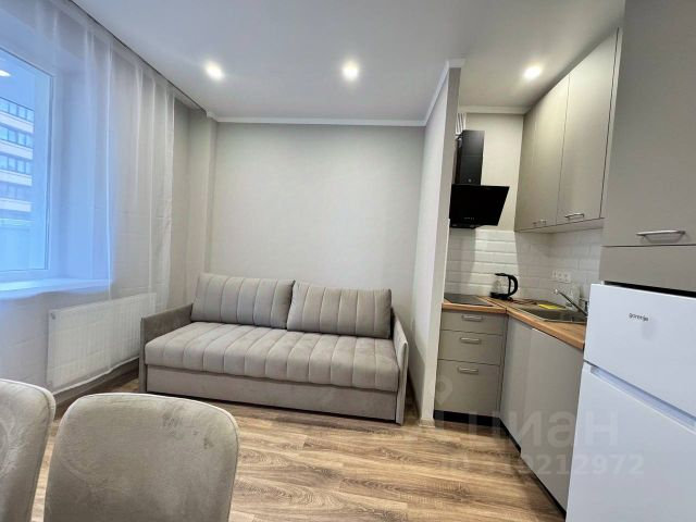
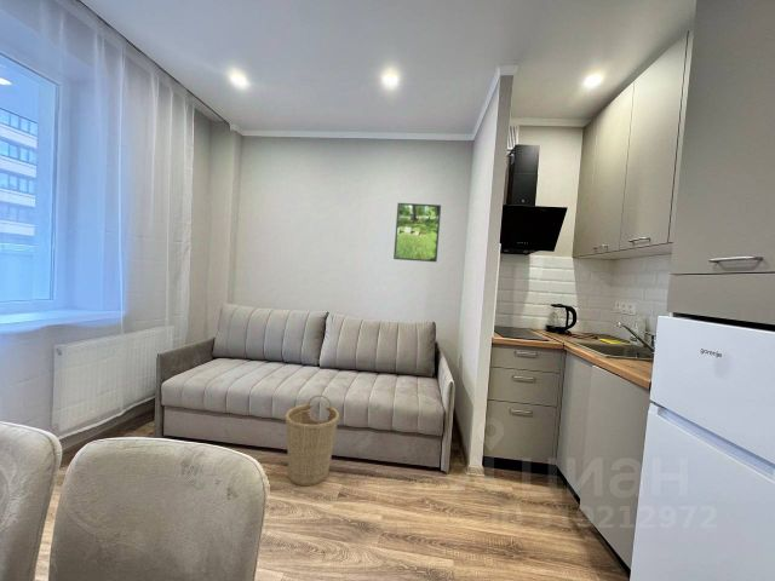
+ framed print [392,202,442,263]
+ basket [285,393,340,487]
